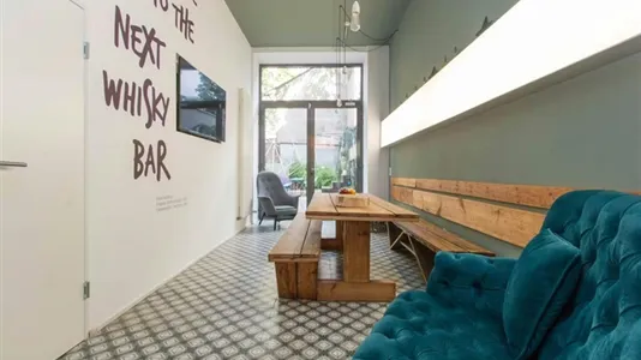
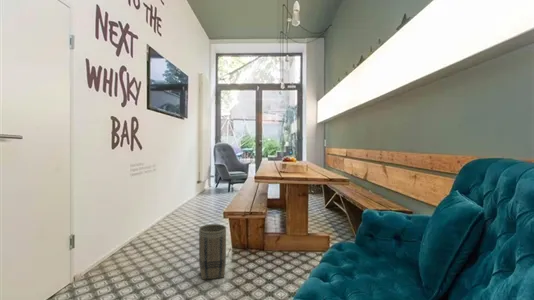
+ basket [198,223,227,281]
